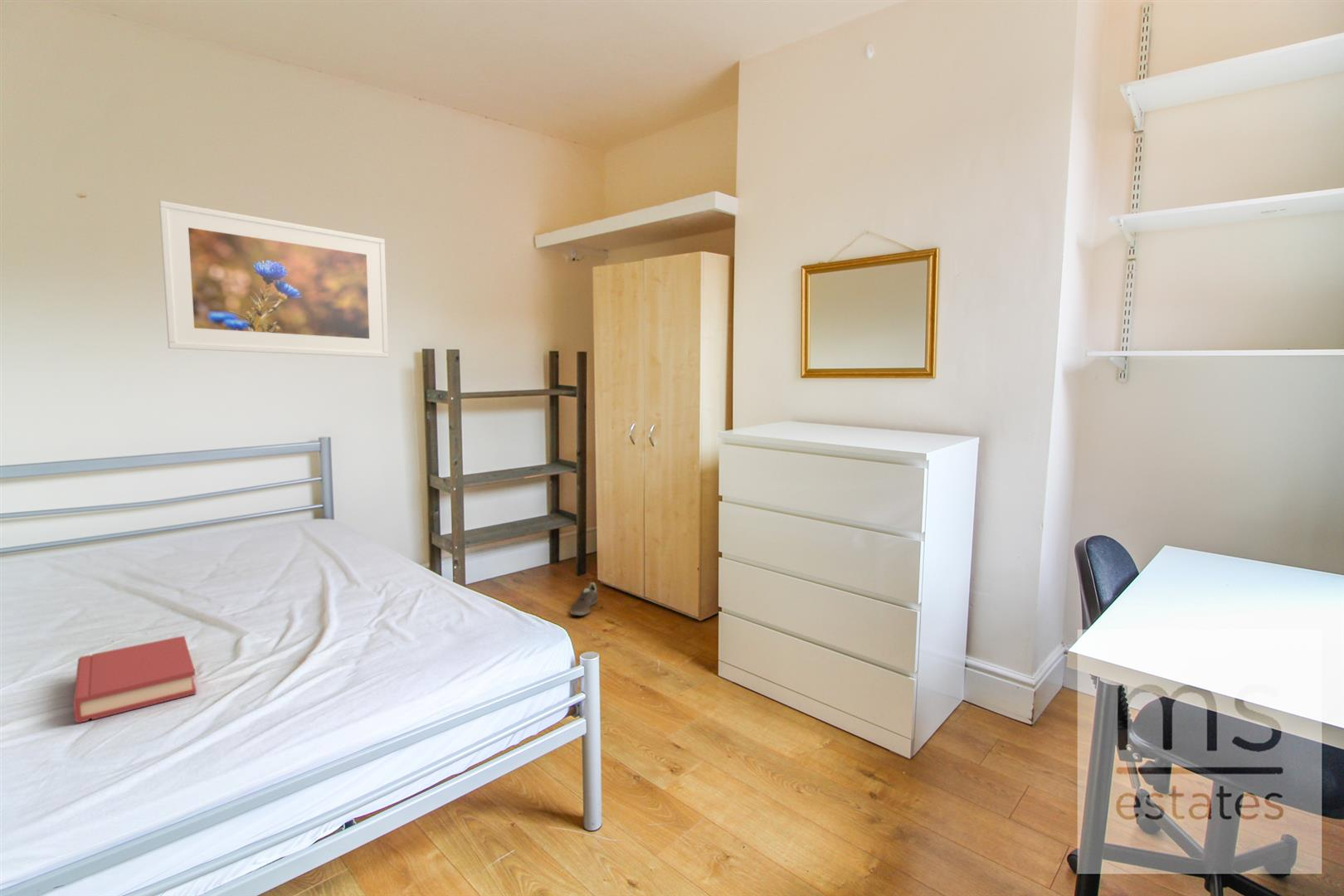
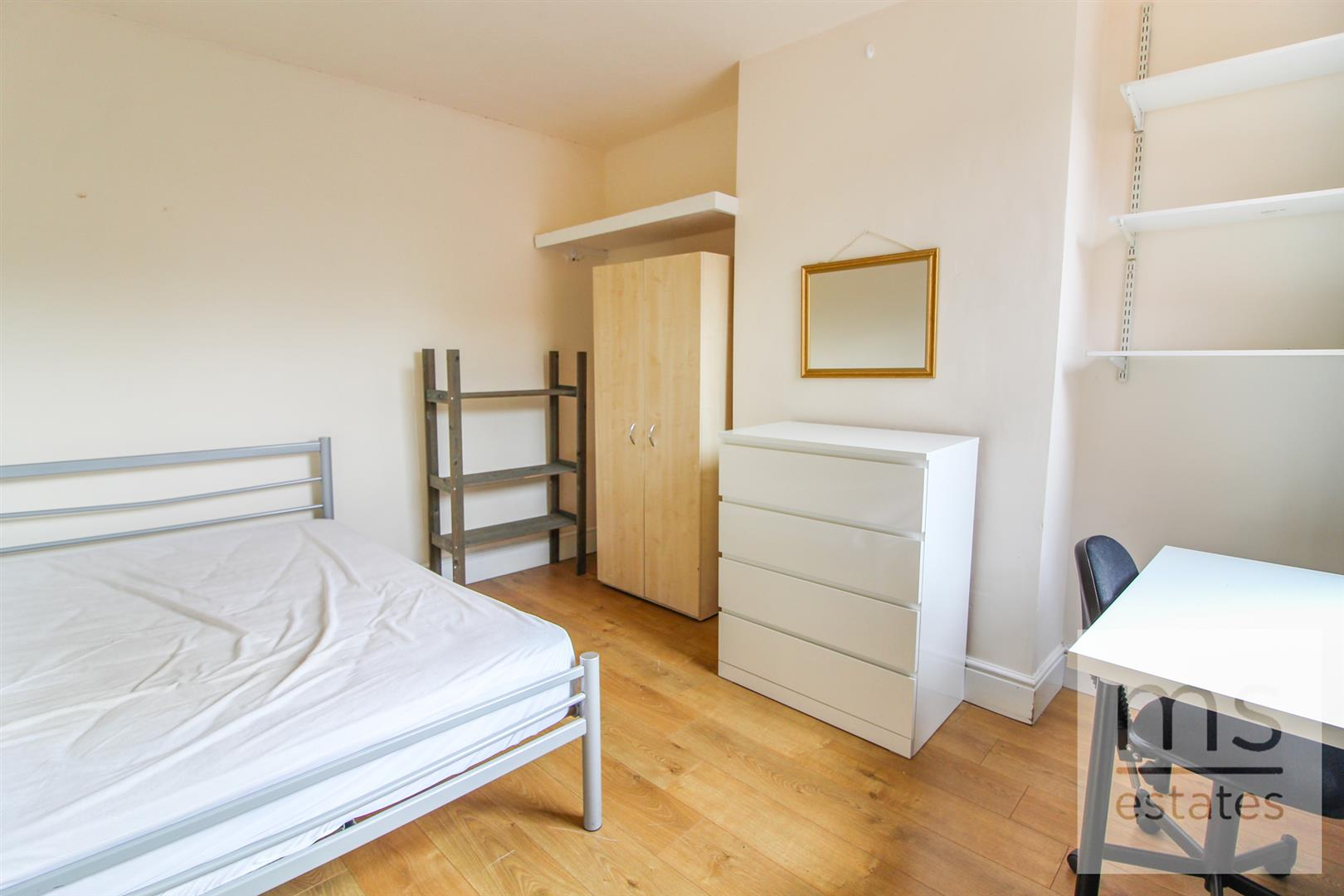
- sneaker [570,582,599,616]
- hardback book [73,635,197,724]
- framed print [158,200,389,358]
